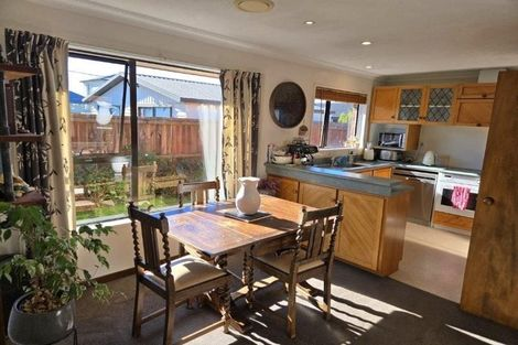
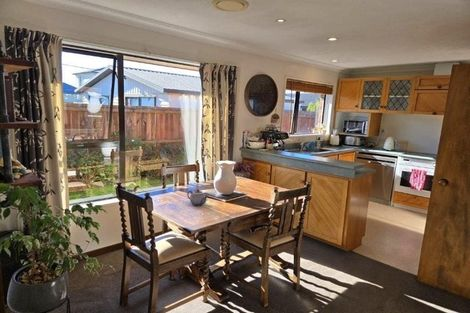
+ teapot [186,188,209,207]
